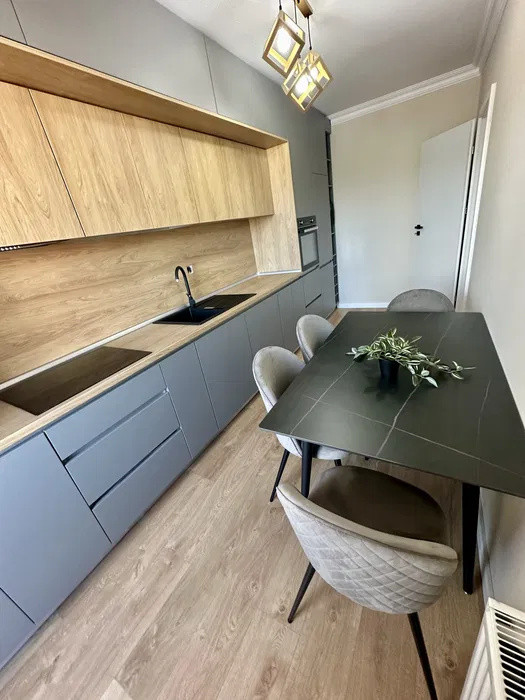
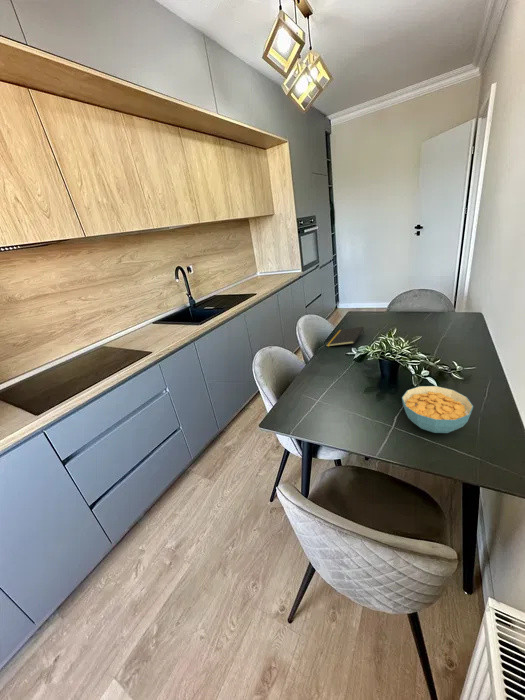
+ cereal bowl [401,385,474,434]
+ notepad [325,326,365,348]
